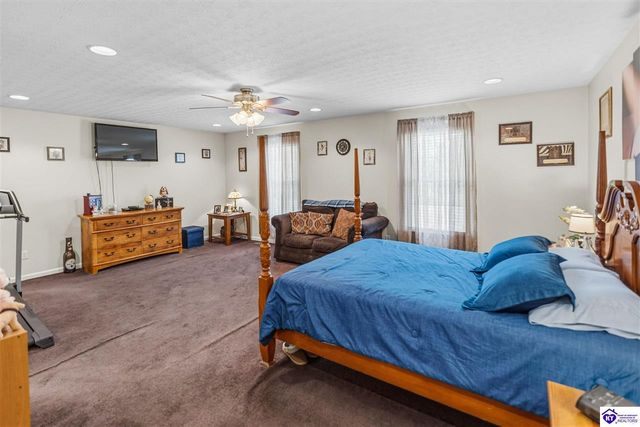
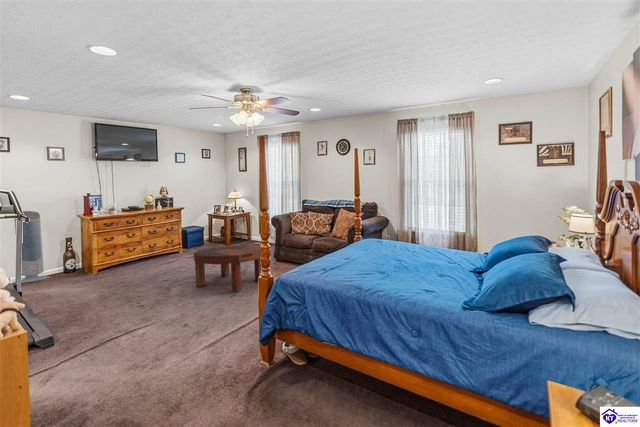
+ coffee table [193,244,261,292]
+ air purifier [12,210,50,284]
